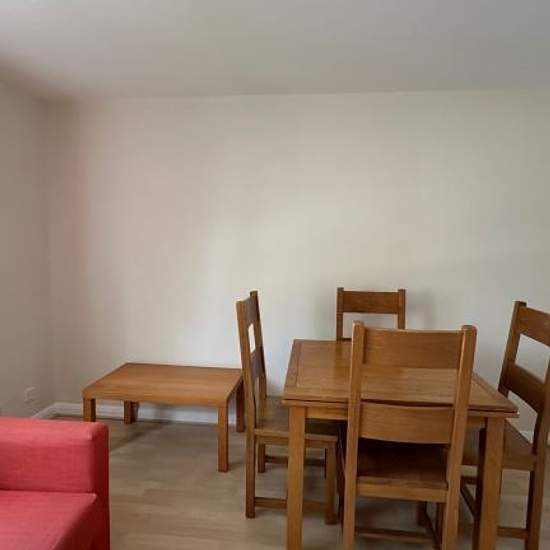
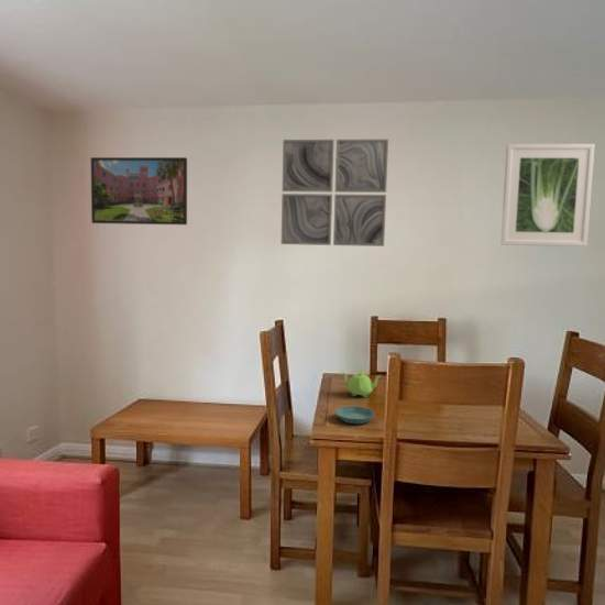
+ wall art [280,139,389,248]
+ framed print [499,143,596,248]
+ teapot [341,367,382,398]
+ saucer [334,405,376,425]
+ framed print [90,156,188,226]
